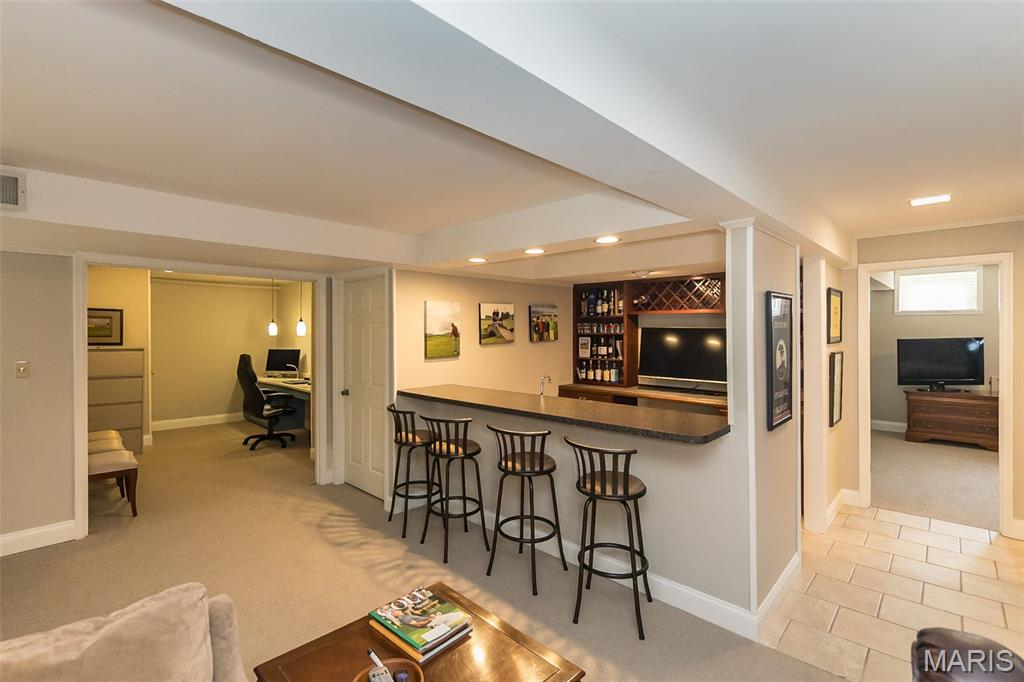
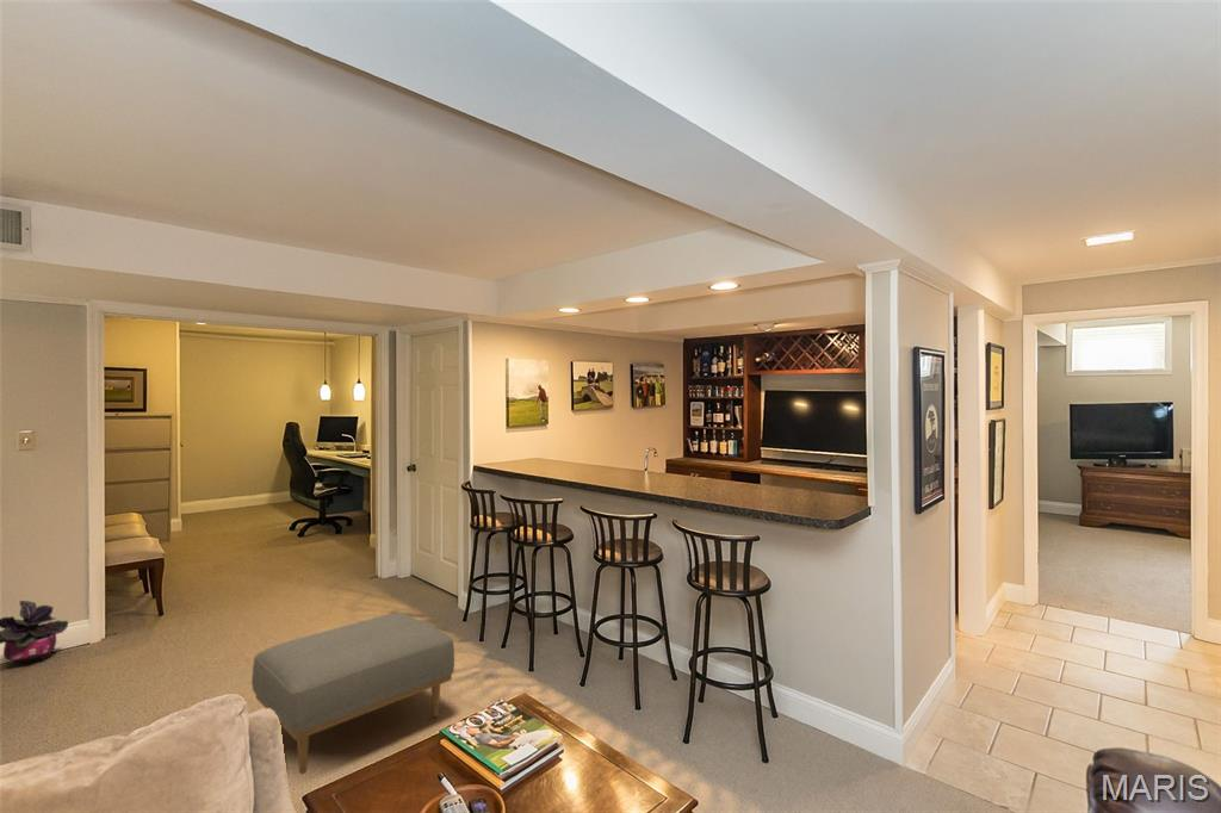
+ ottoman [250,612,455,775]
+ potted plant [0,600,69,668]
